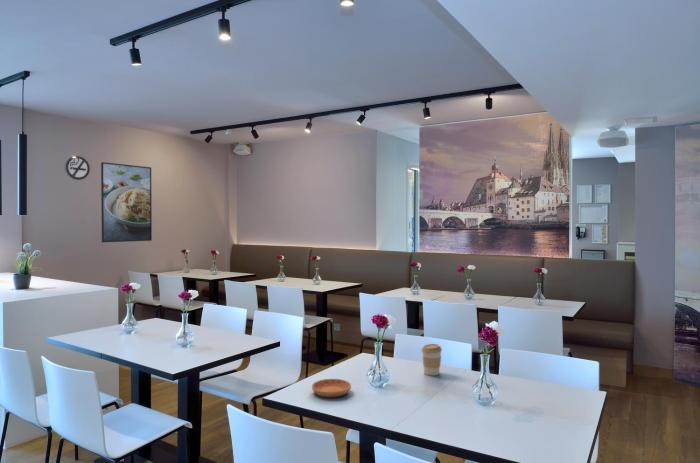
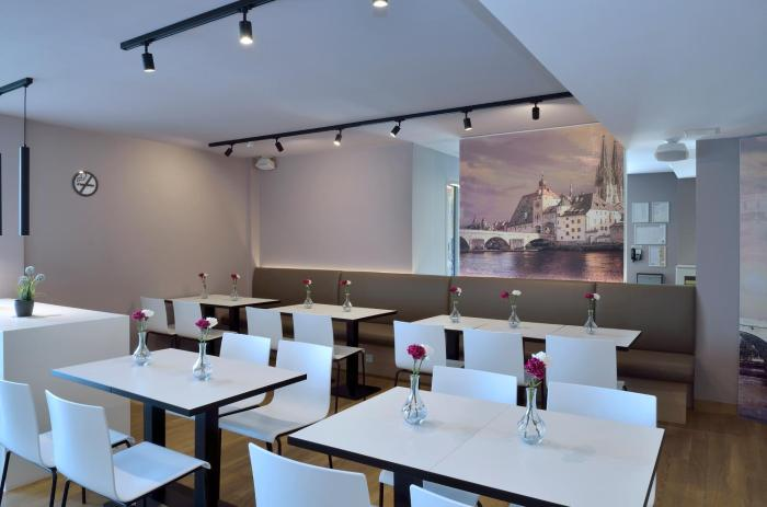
- saucer [311,378,352,398]
- coffee cup [420,343,443,377]
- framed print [100,161,153,243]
